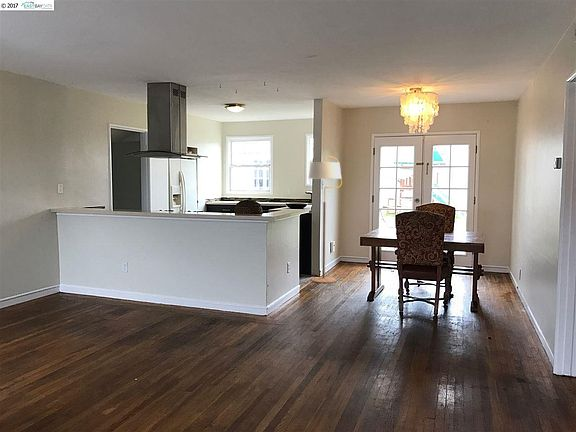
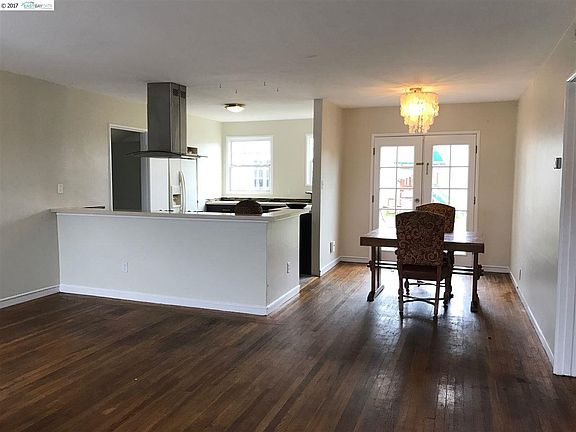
- floor lamp [308,155,343,284]
